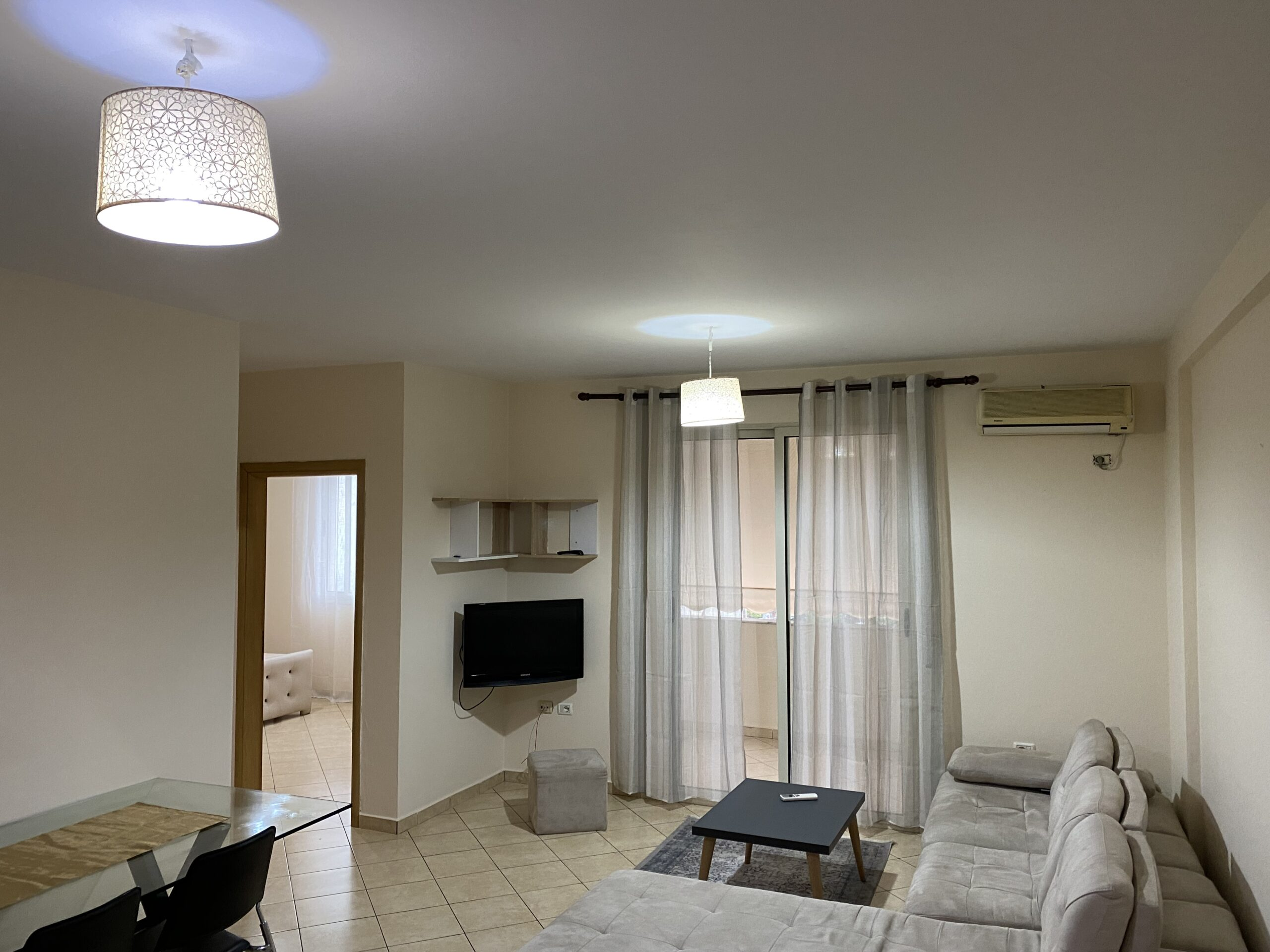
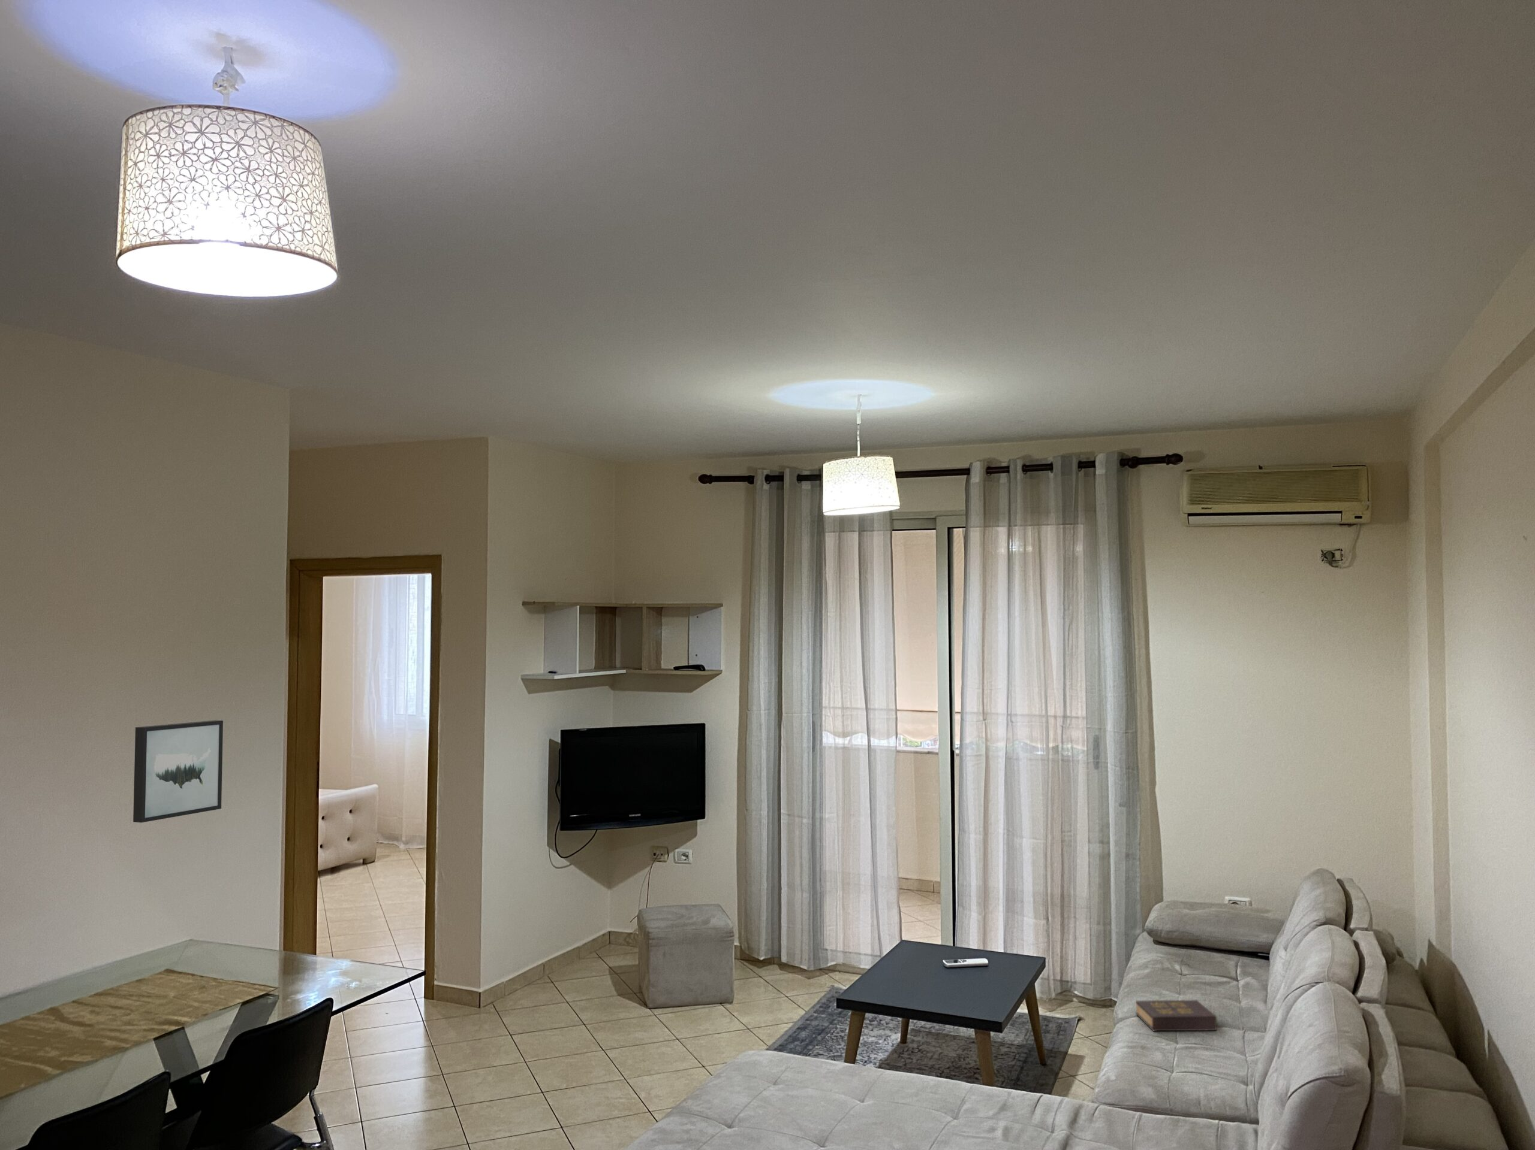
+ wall art [133,720,224,823]
+ hardback book [1135,1000,1217,1032]
